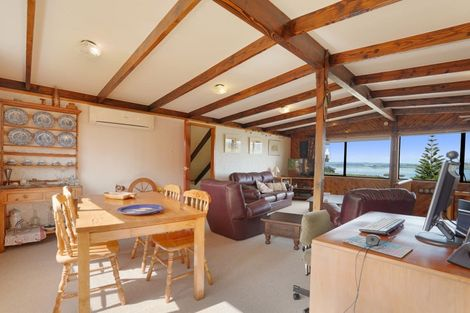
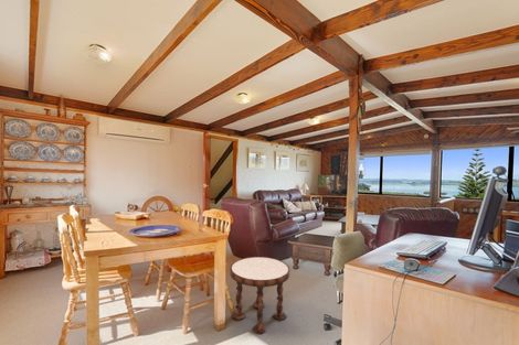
+ side table [229,256,290,335]
